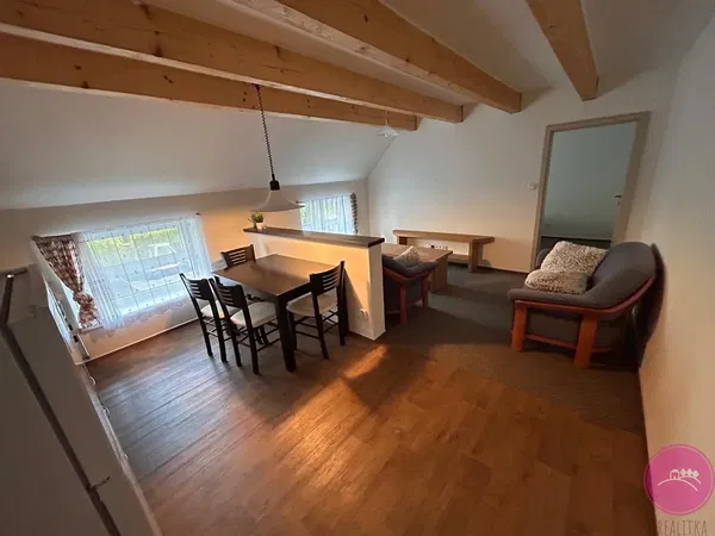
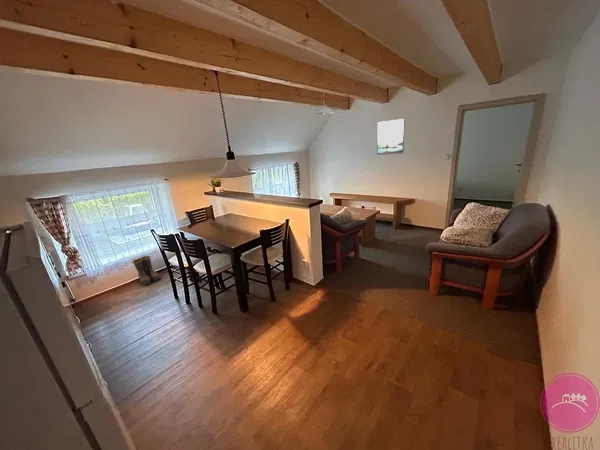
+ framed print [376,117,406,156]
+ boots [132,255,162,286]
